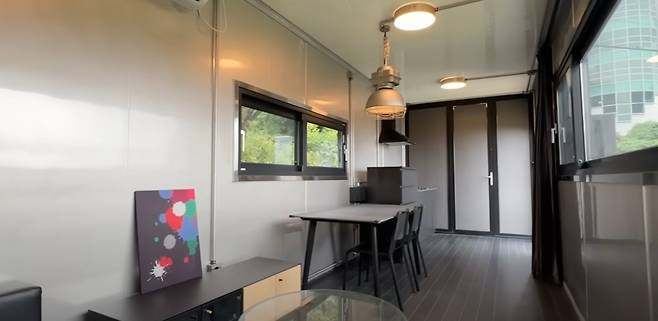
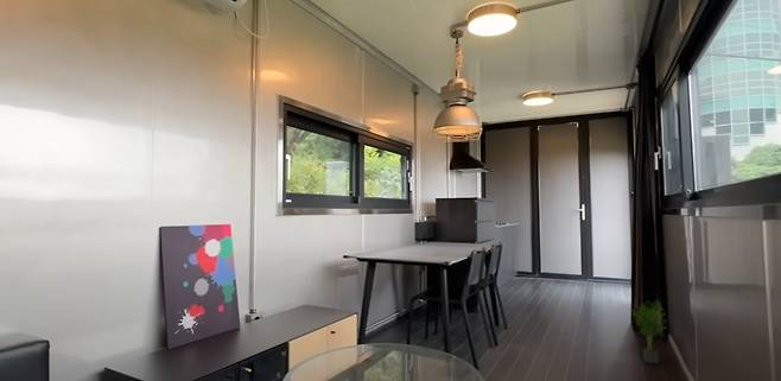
+ potted plant [627,299,666,364]
